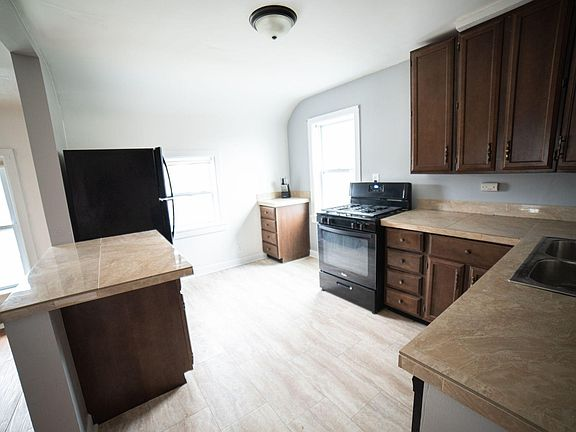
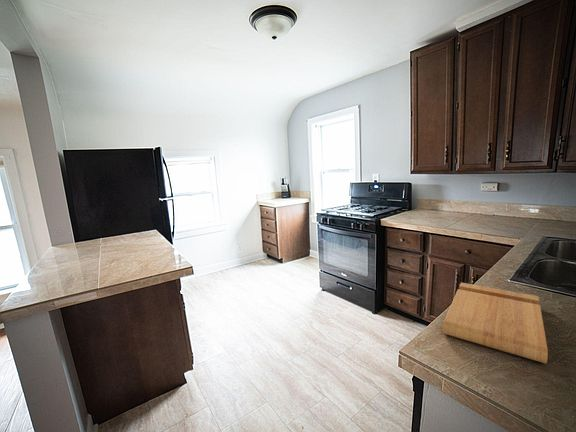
+ cutting board [442,282,549,364]
